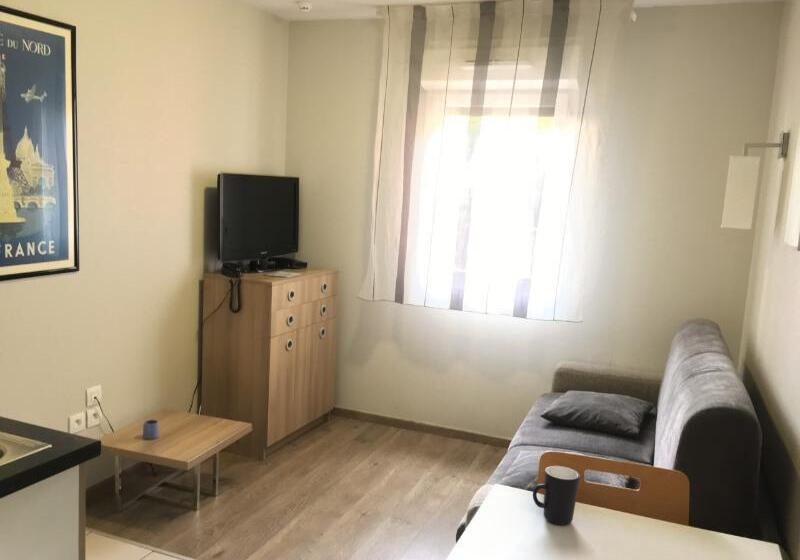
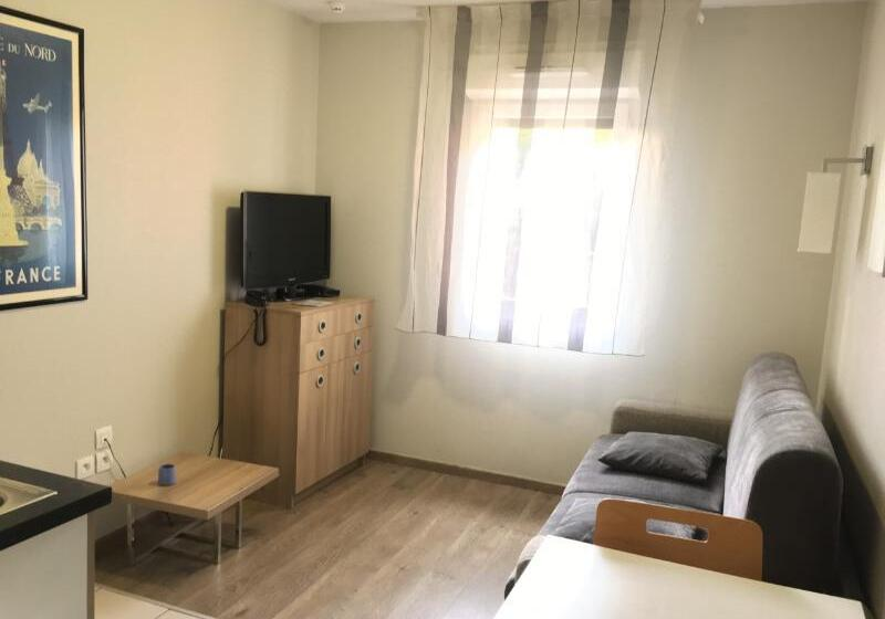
- mug [532,465,581,526]
